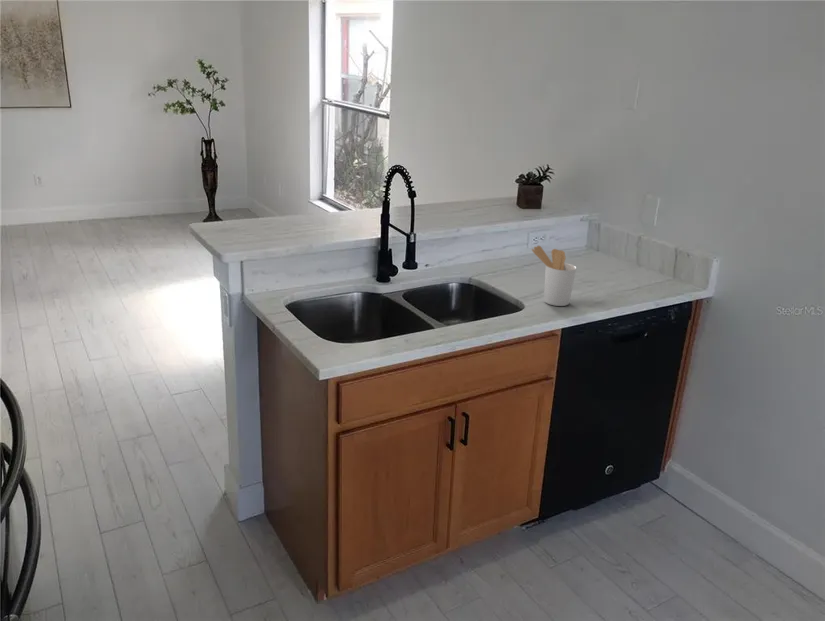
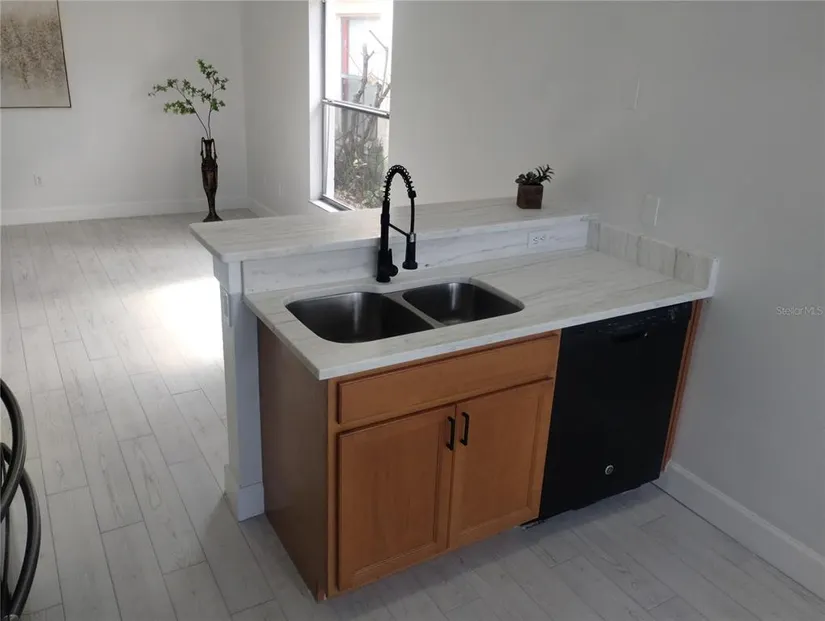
- utensil holder [531,245,577,307]
